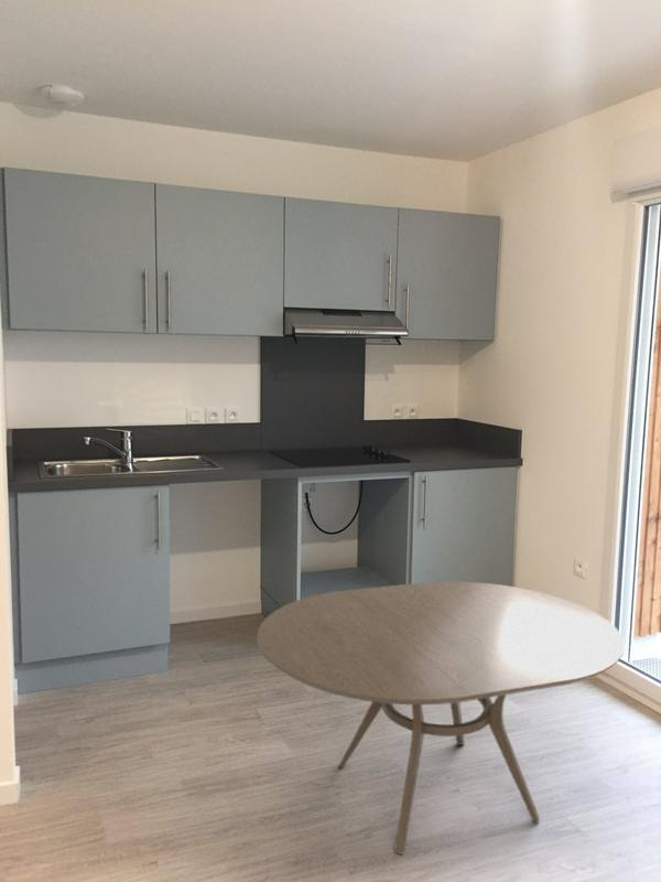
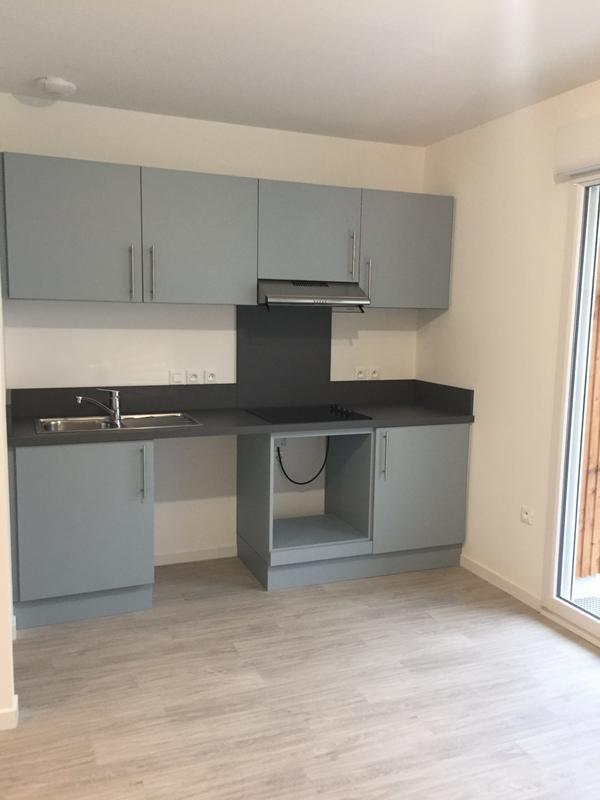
- dining table [256,581,625,856]
